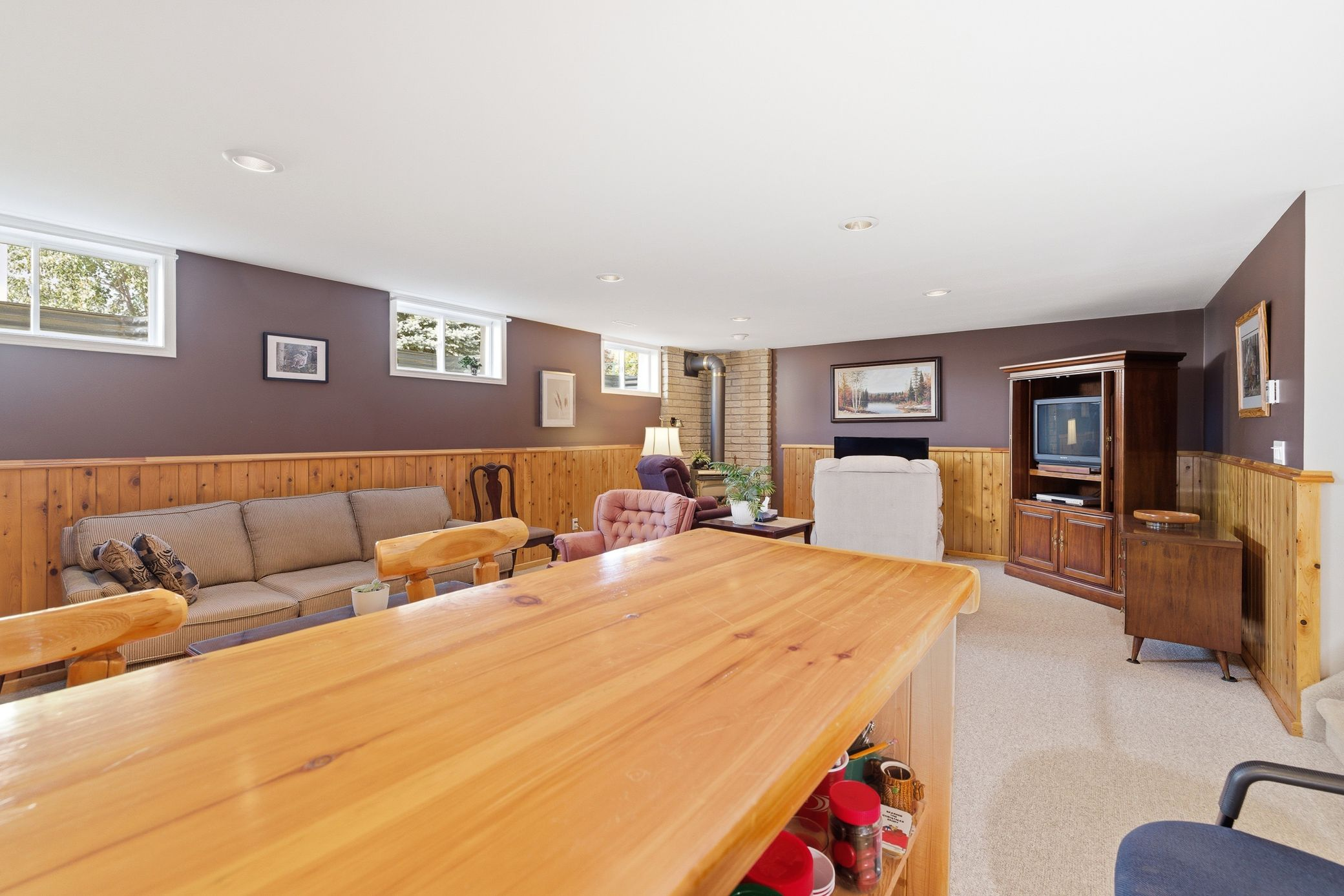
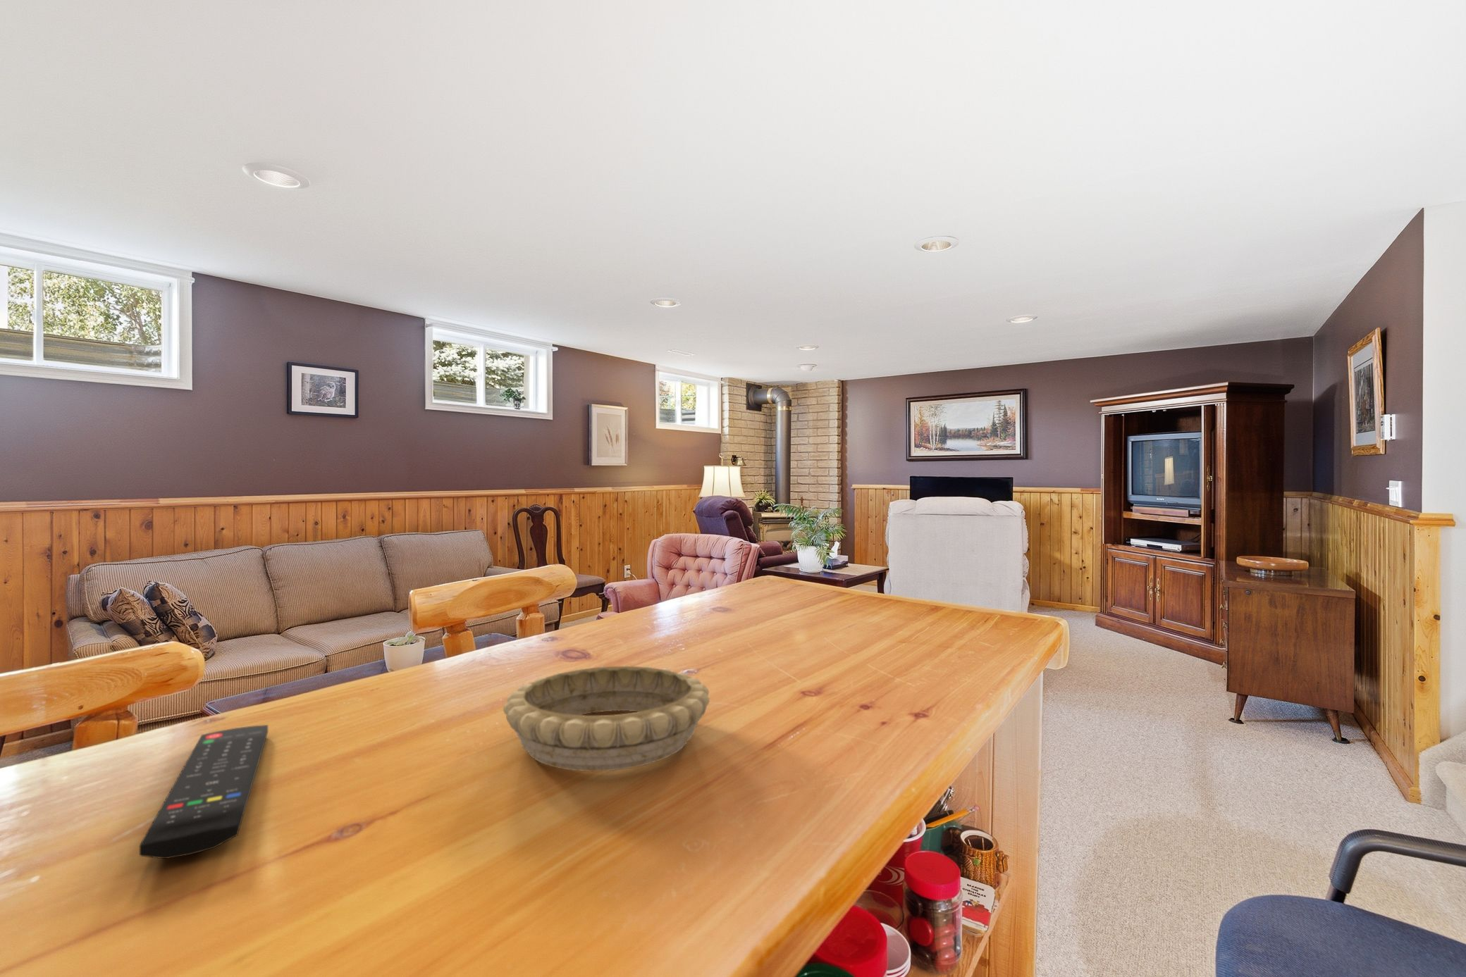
+ decorative bowl [503,665,710,772]
+ remote control [139,724,268,859]
